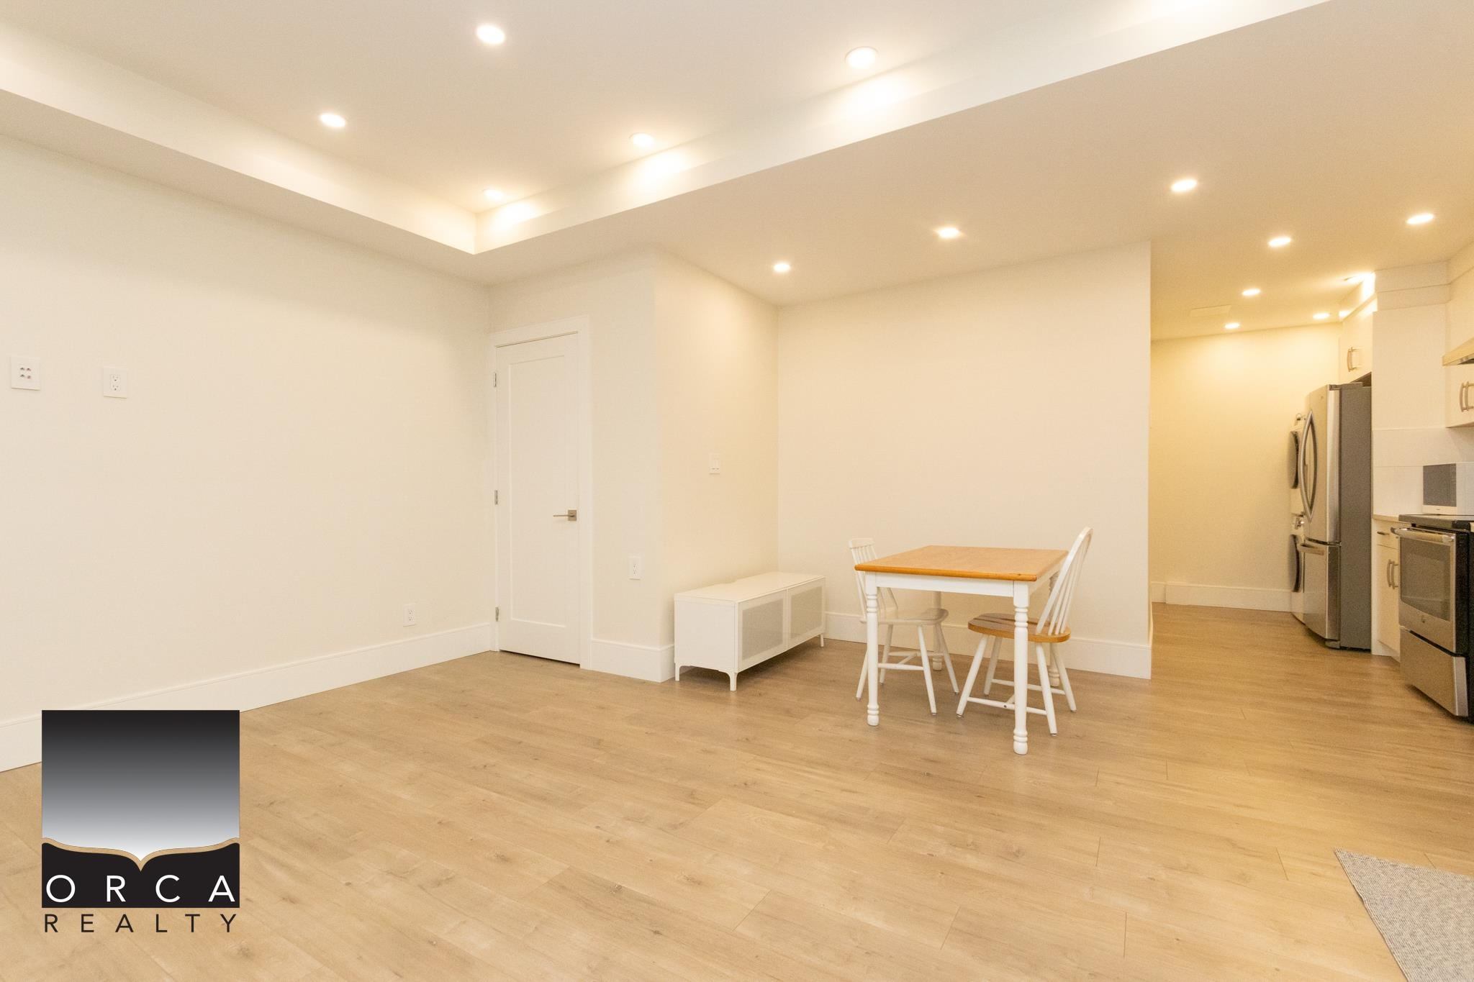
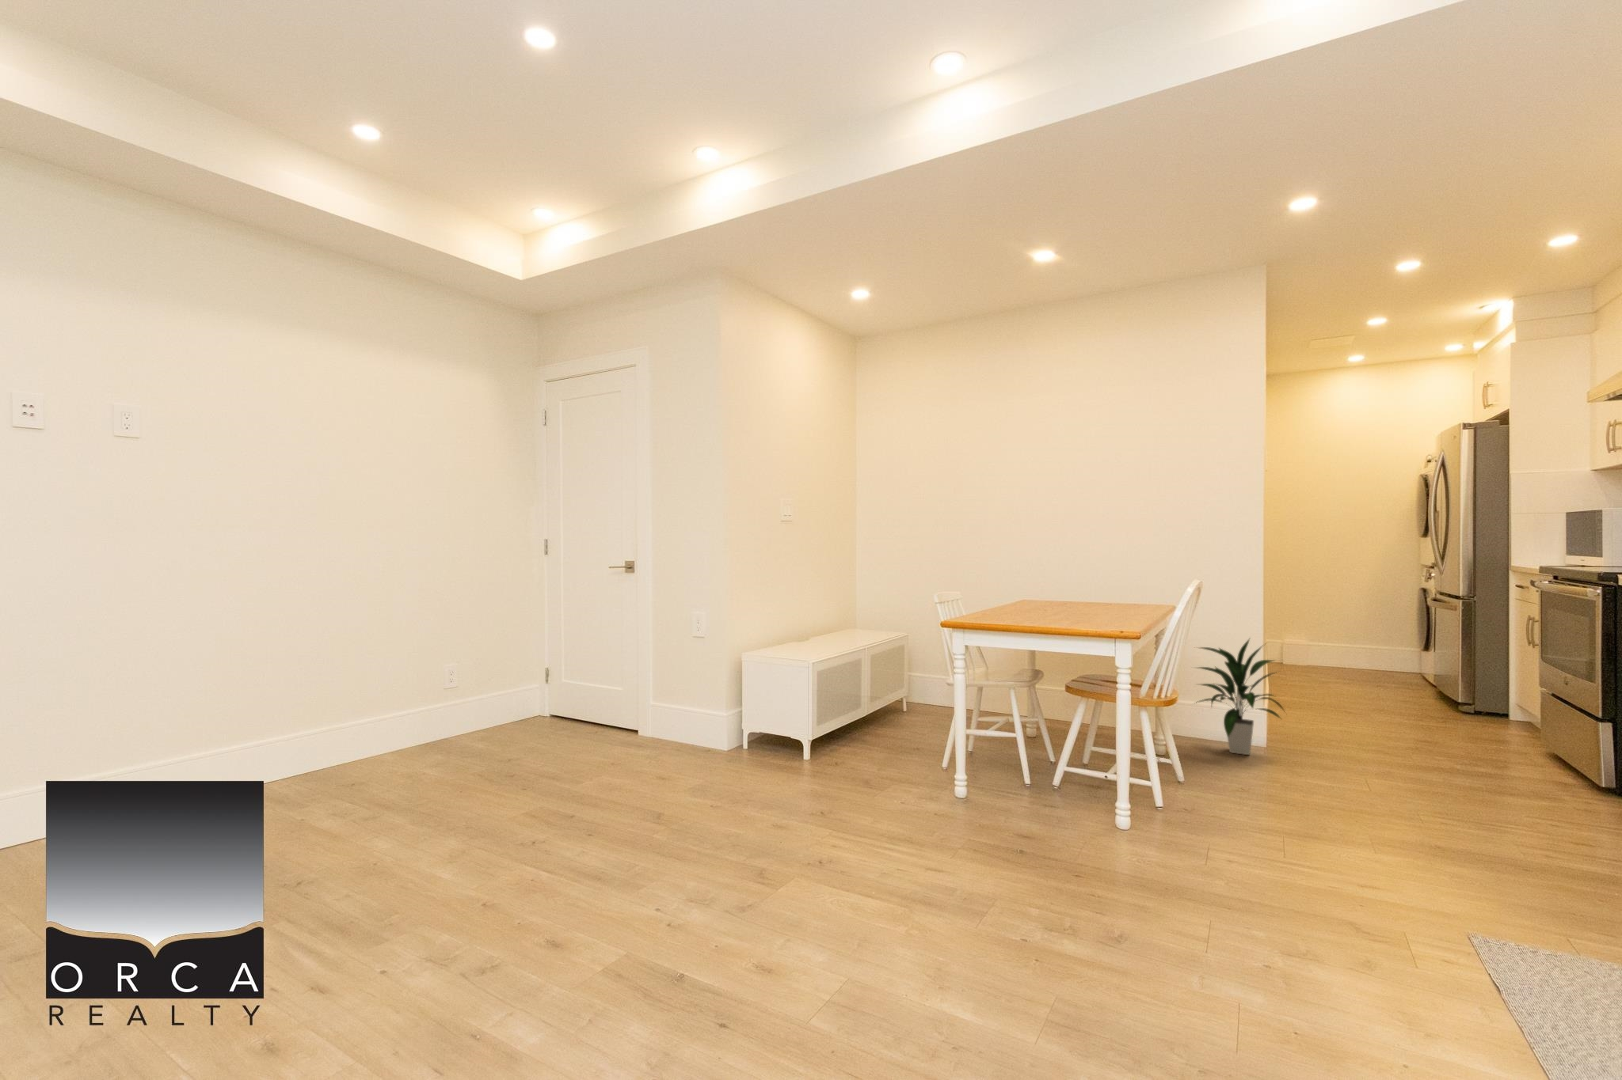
+ indoor plant [1191,636,1287,756]
